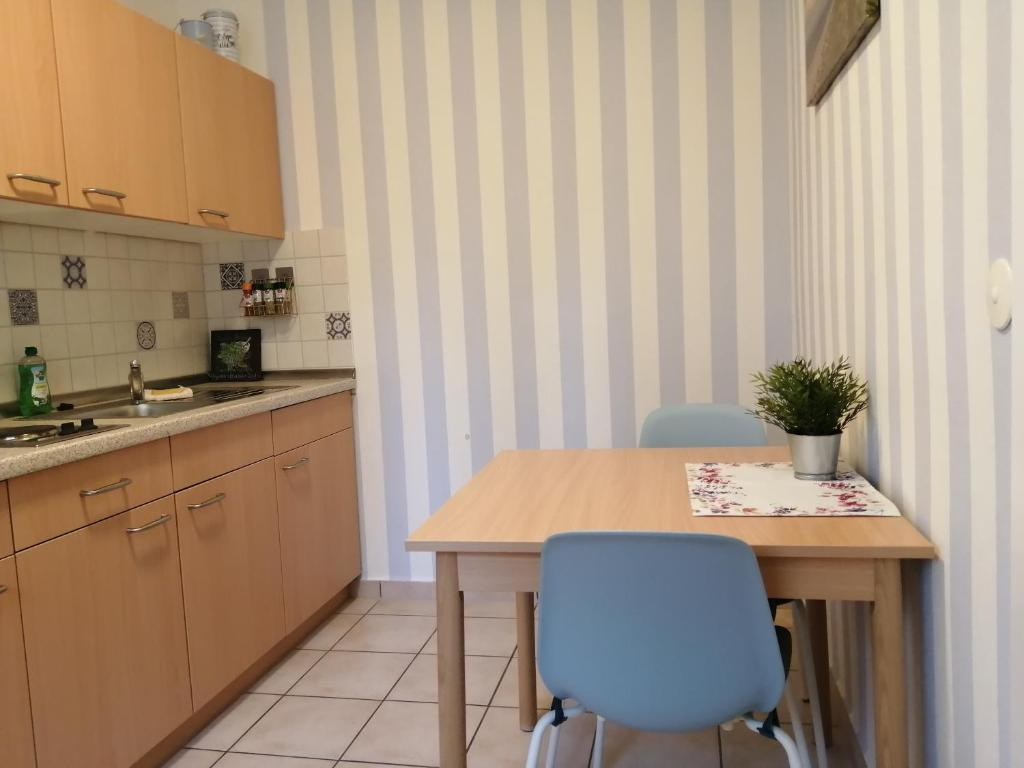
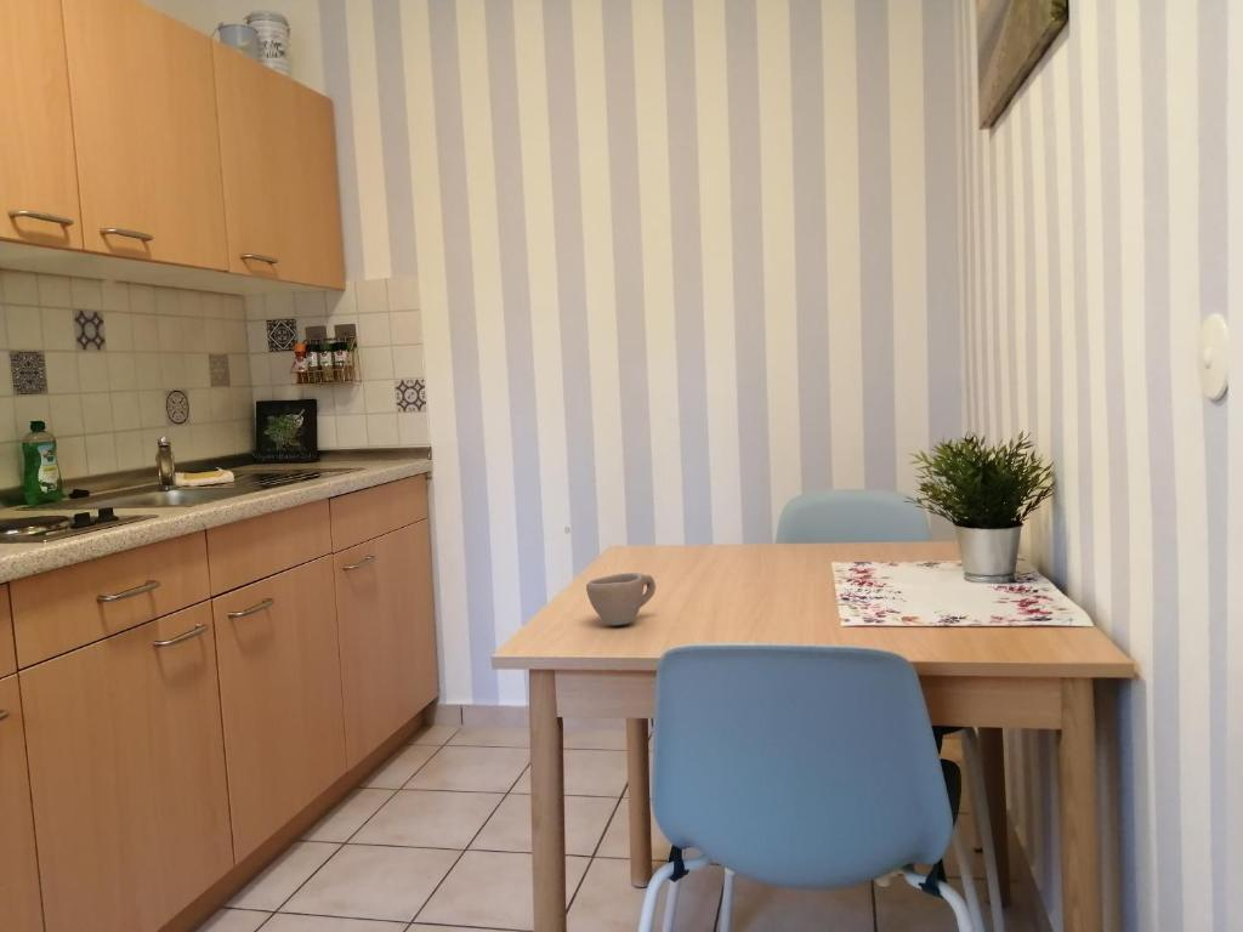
+ cup [585,572,657,626]
